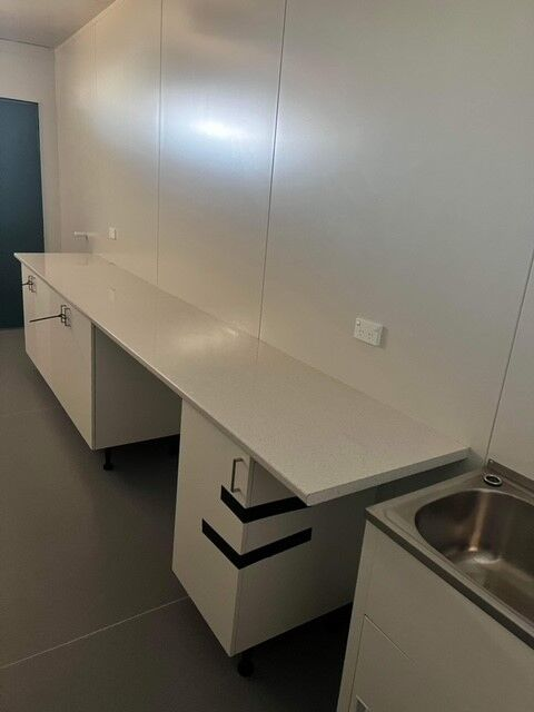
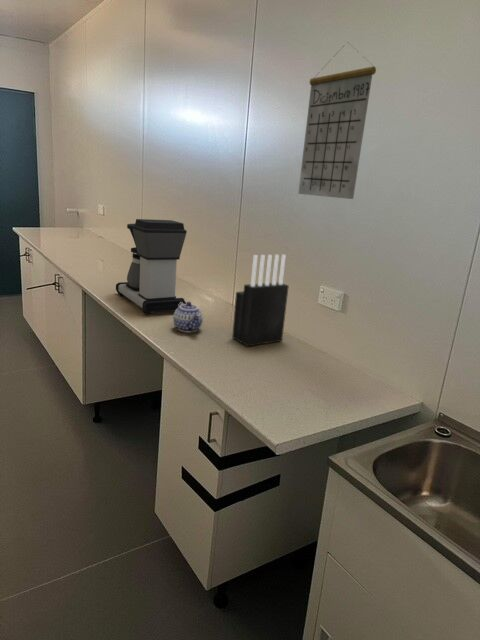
+ knife block [231,253,290,348]
+ teapot [172,301,204,333]
+ coffee maker [115,218,188,315]
+ calendar [297,42,377,200]
